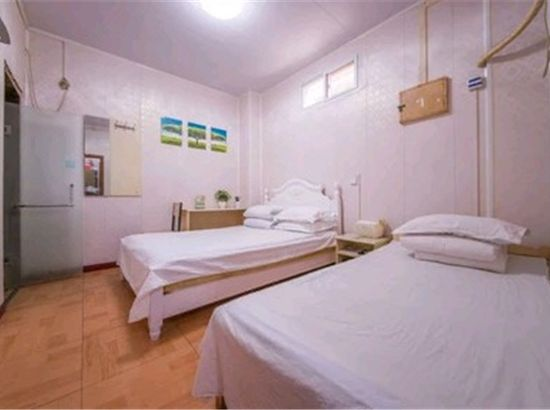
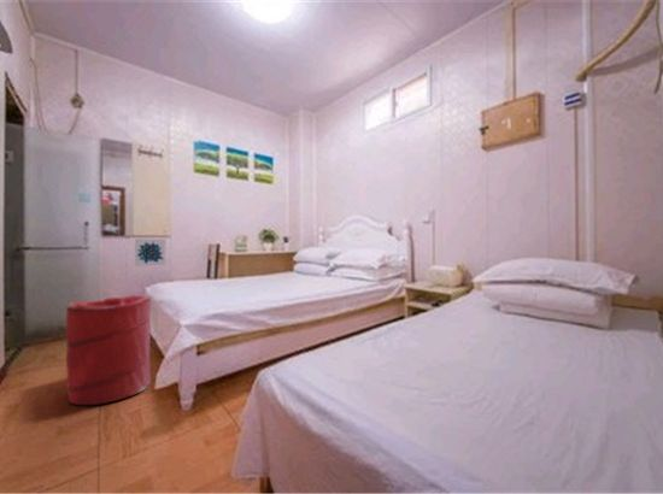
+ laundry hamper [65,294,152,406]
+ wall art [134,237,166,267]
